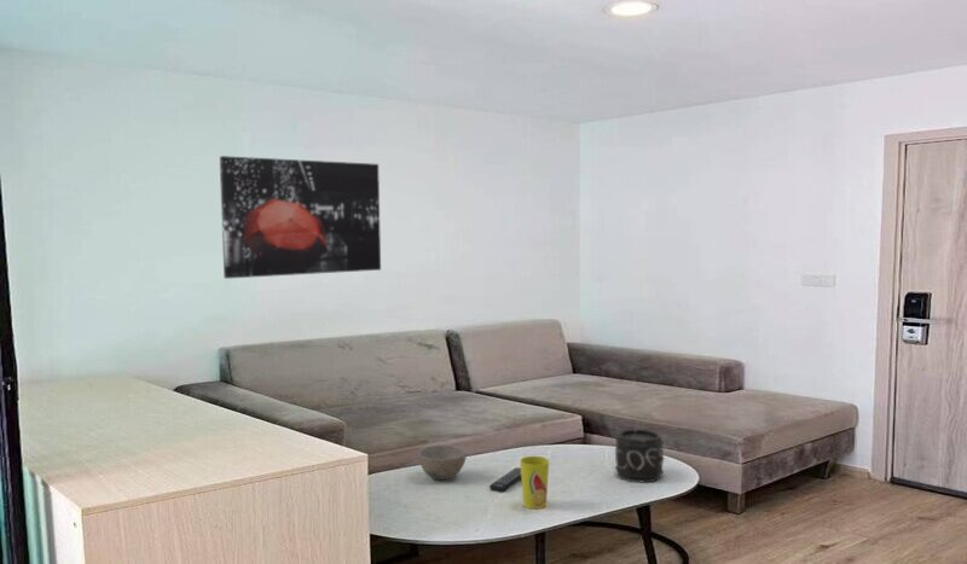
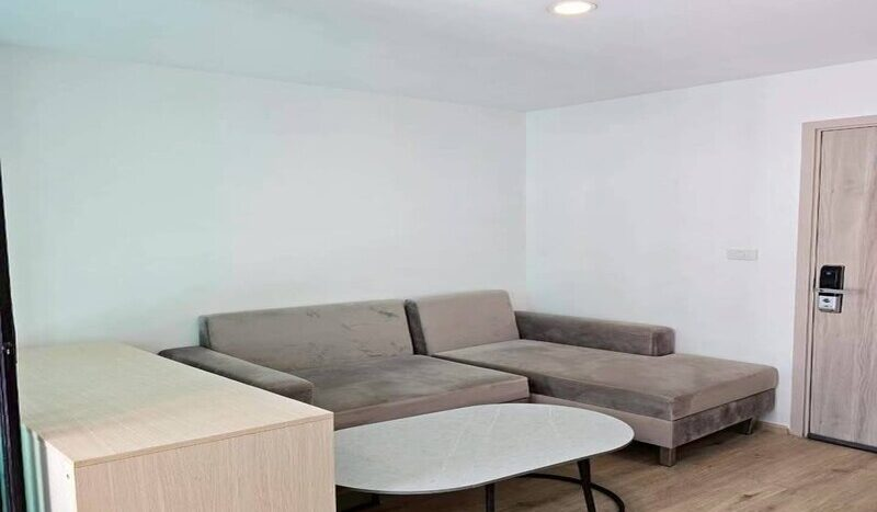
- bowl [417,443,468,481]
- cup [519,455,550,510]
- wall art [219,155,382,280]
- remote control [488,466,521,493]
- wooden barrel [614,429,665,484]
